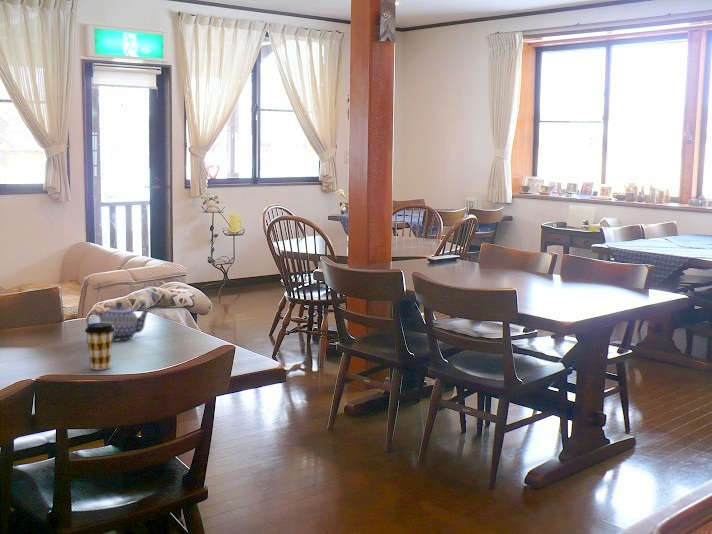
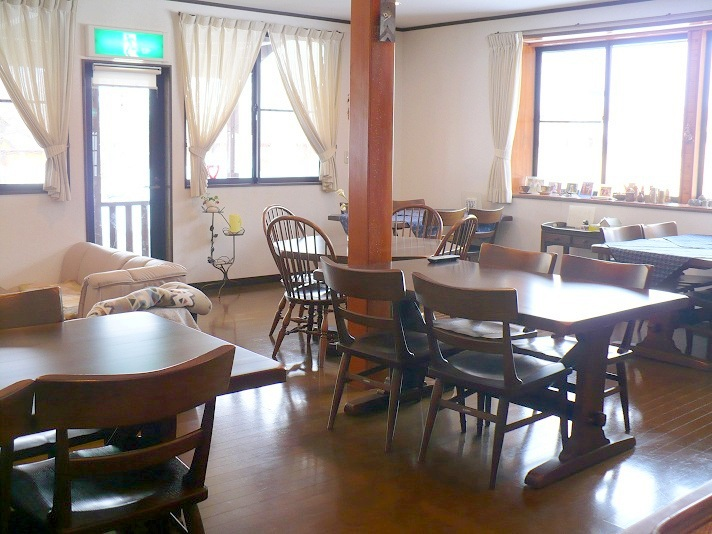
- coffee cup [84,322,114,371]
- teapot [85,301,151,341]
